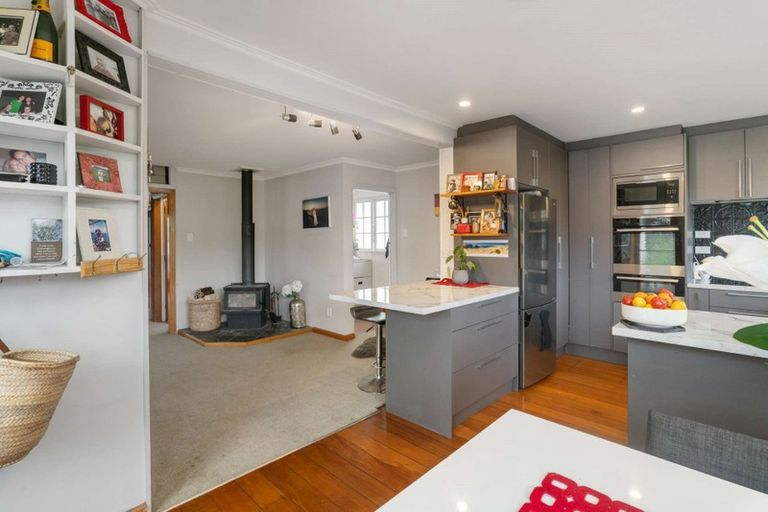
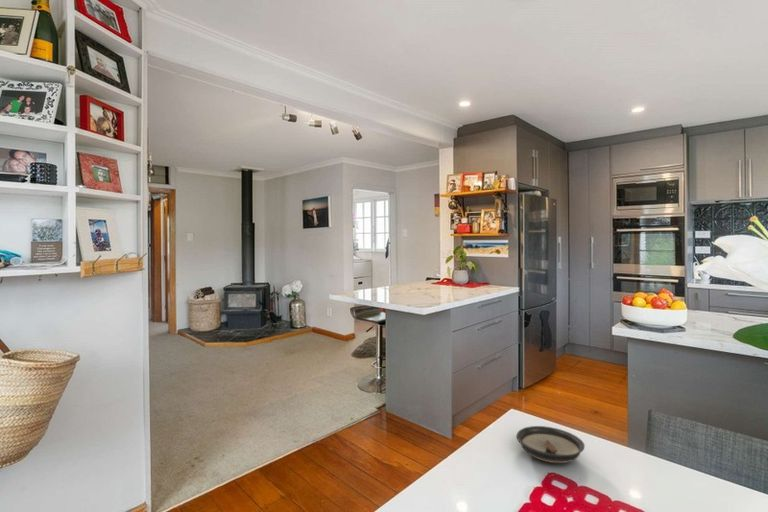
+ saucer [515,425,586,464]
